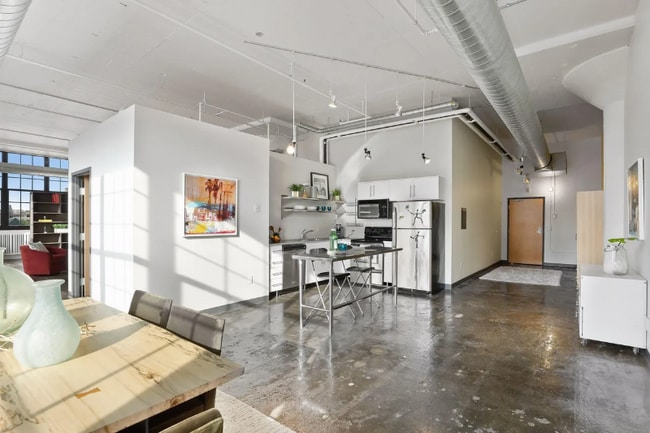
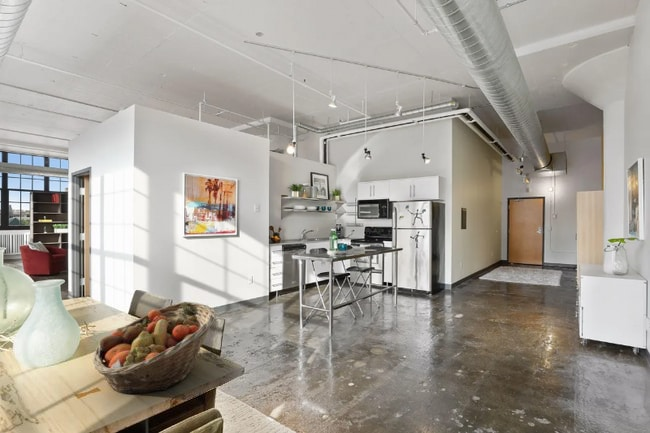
+ fruit basket [92,301,217,395]
